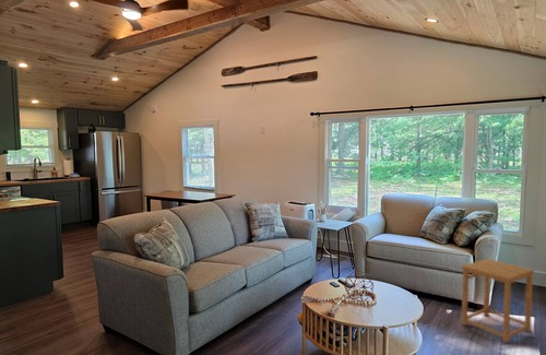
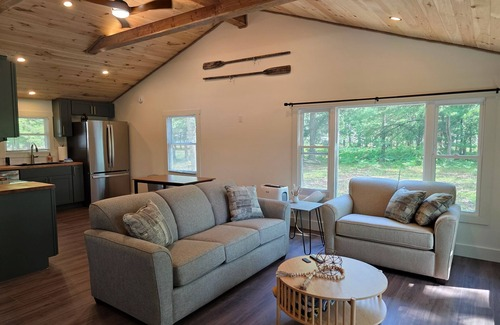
- side table [461,258,535,344]
